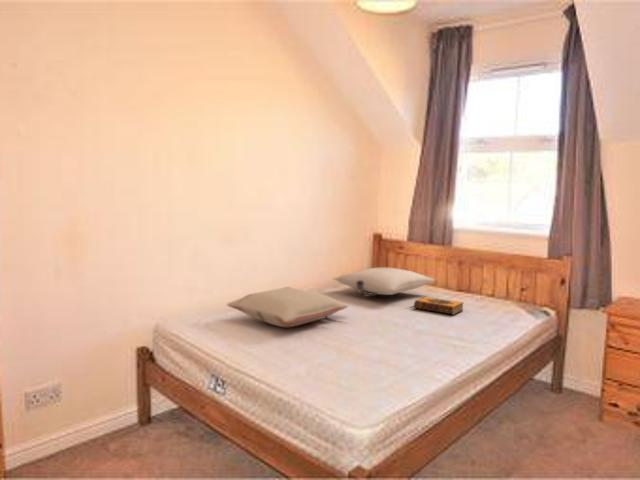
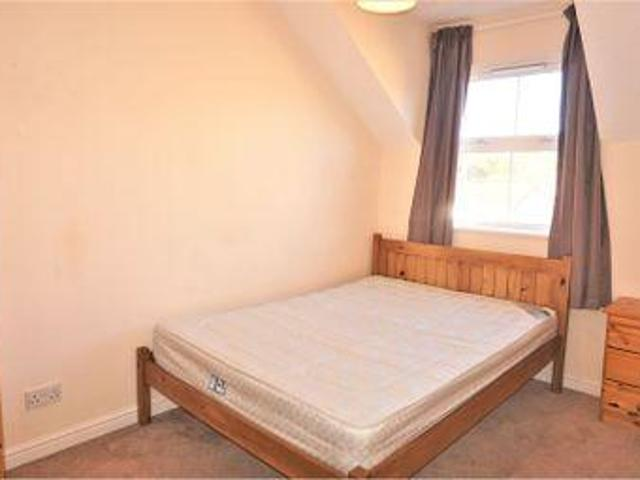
- pillow [226,286,349,328]
- pillow [331,267,436,298]
- hardback book [413,296,464,316]
